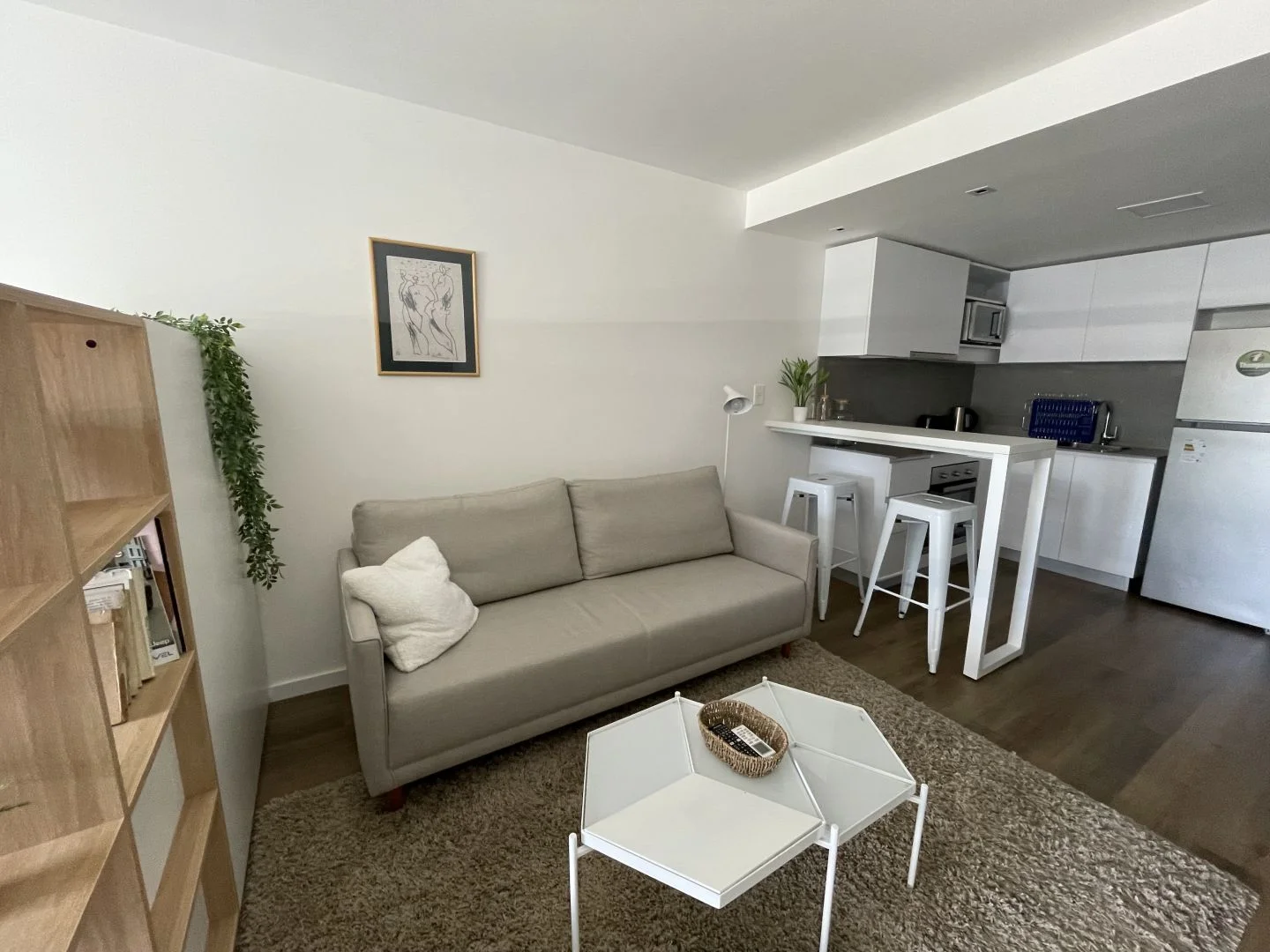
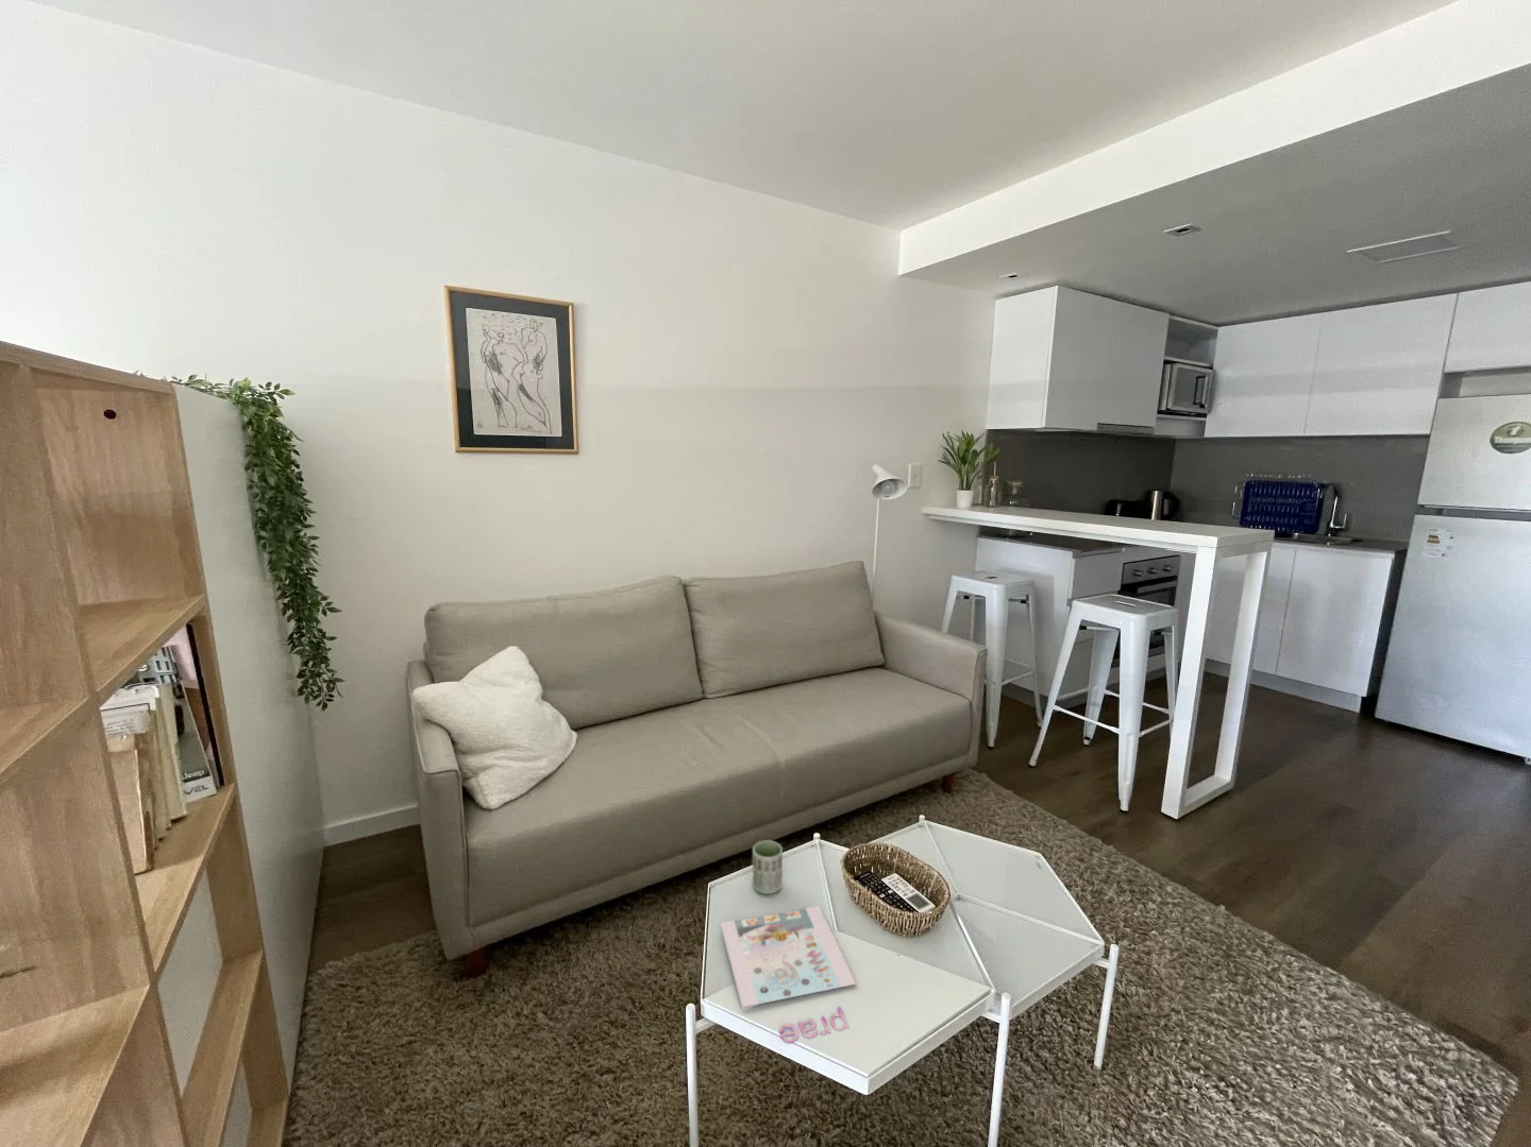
+ magazine [720,905,858,1043]
+ cup [752,839,784,895]
